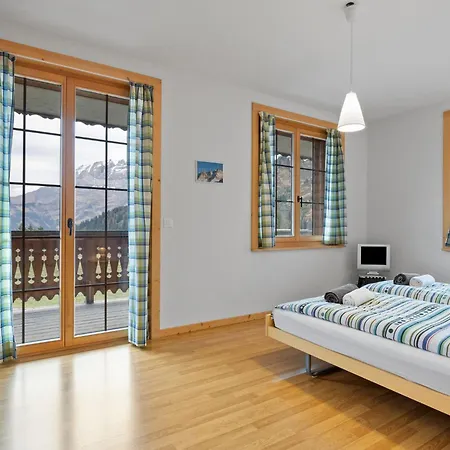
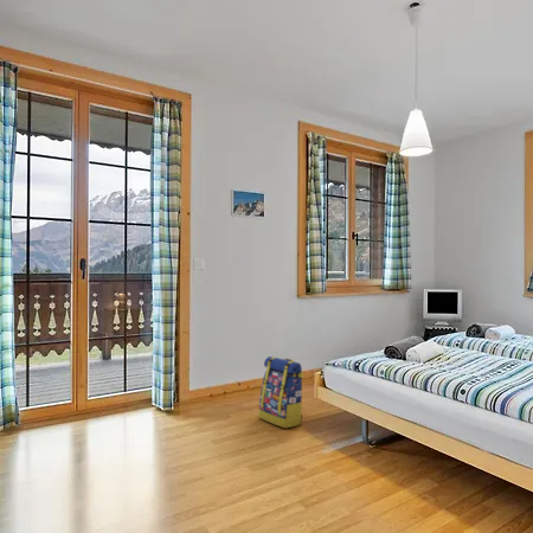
+ backpack [257,355,304,429]
